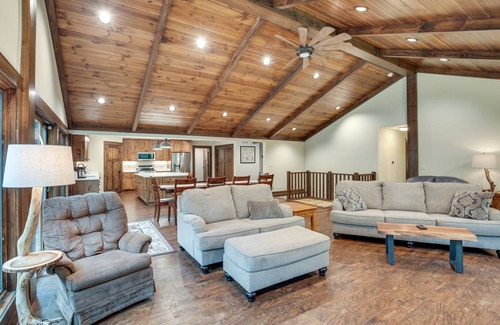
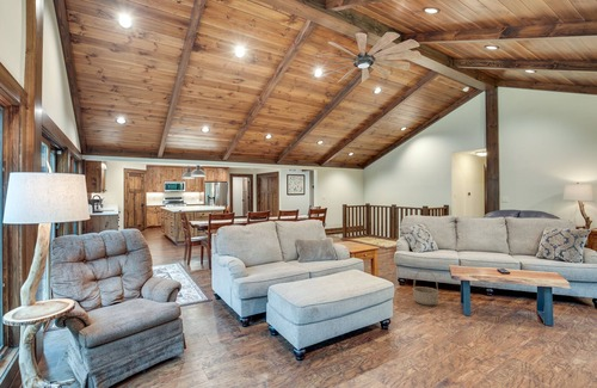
+ basket [412,269,441,307]
